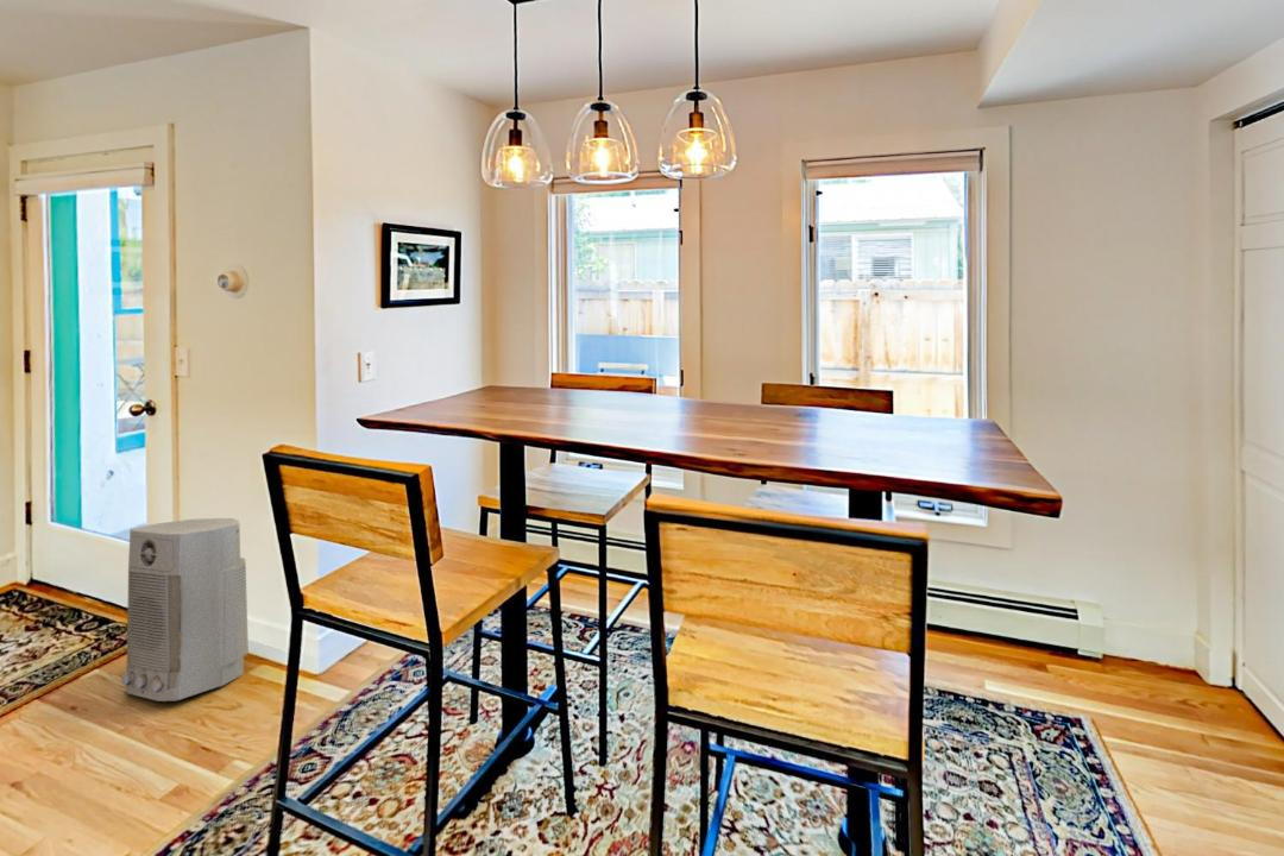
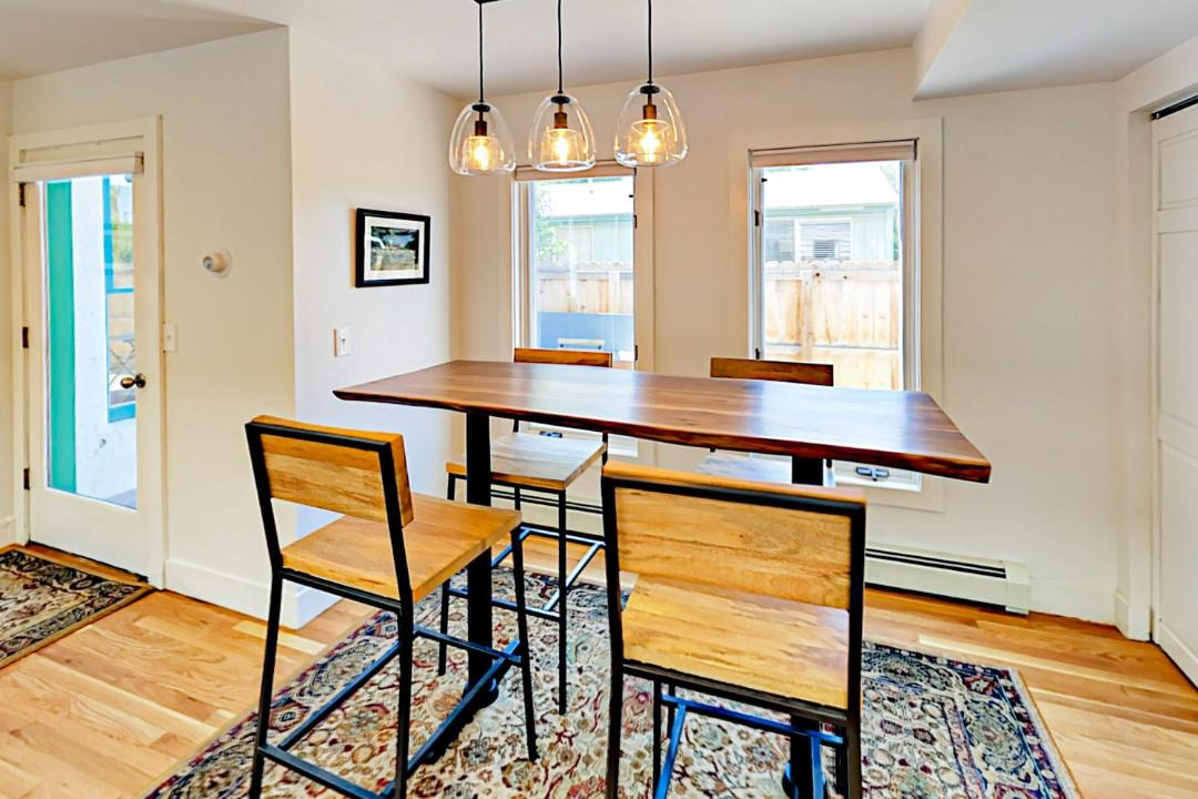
- air purifier [120,517,250,703]
